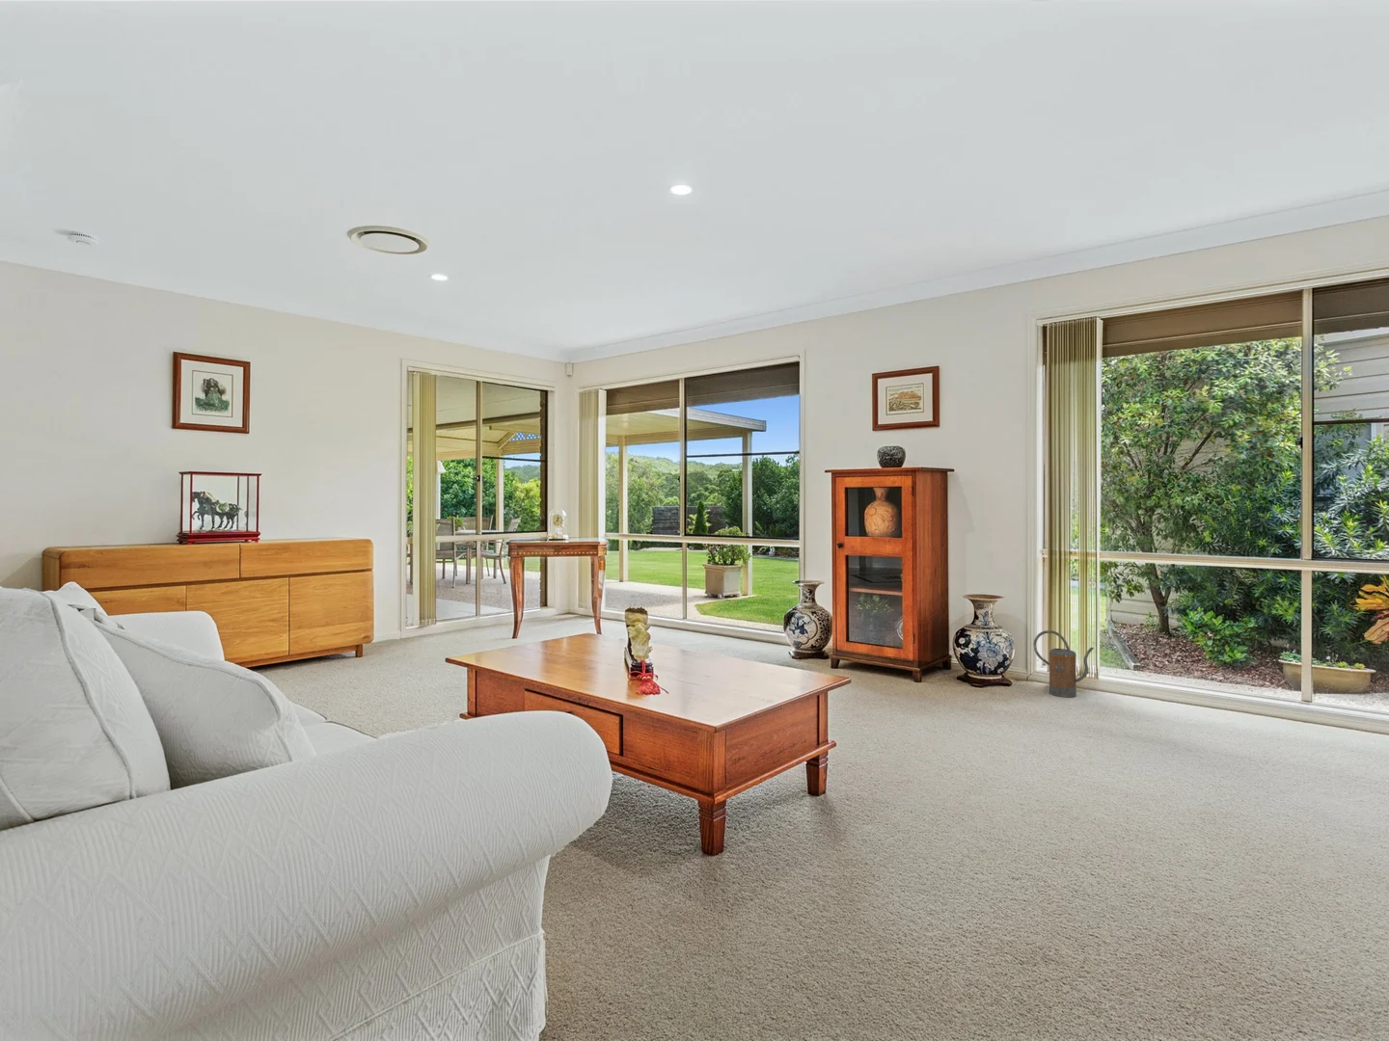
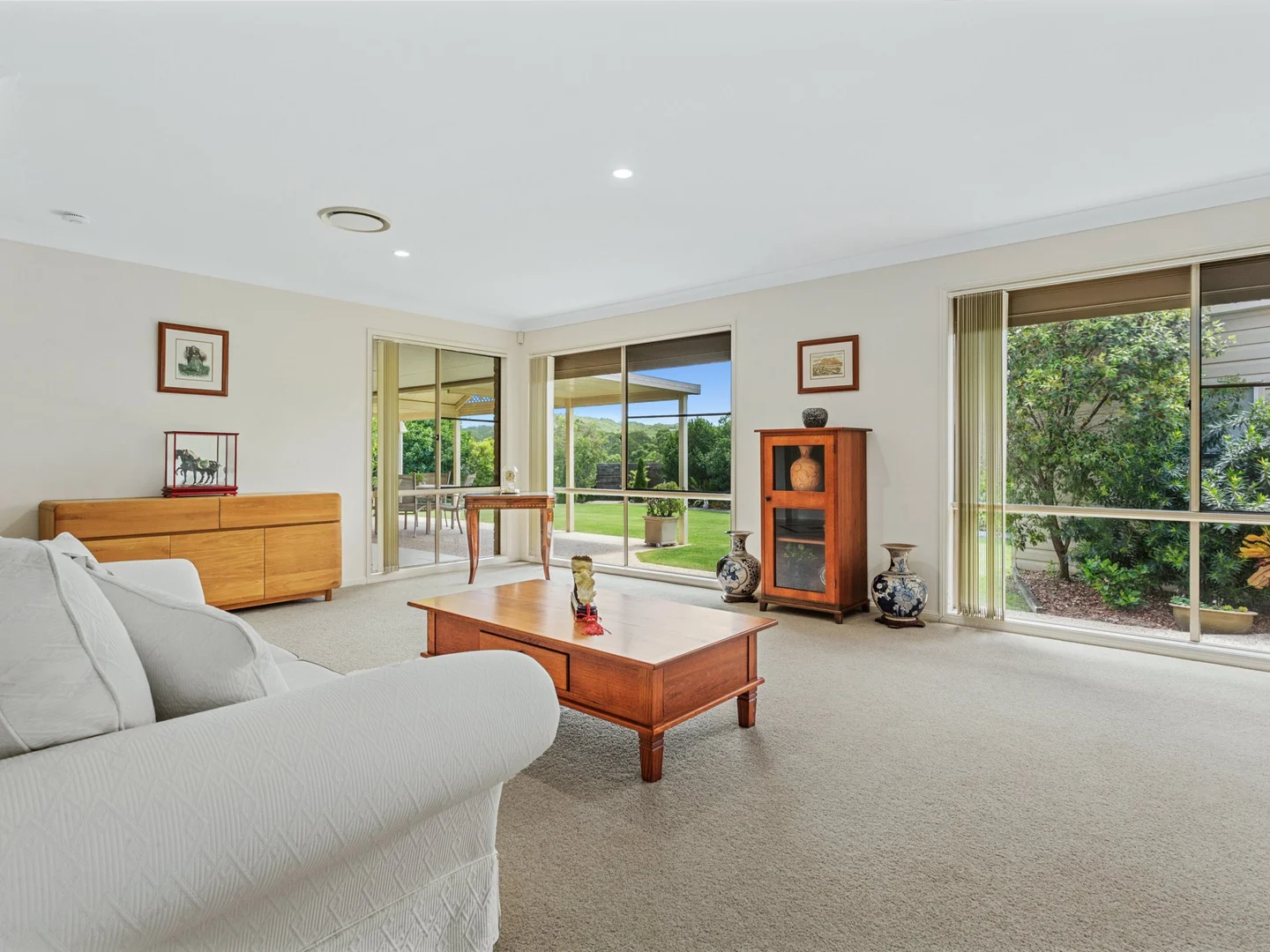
- watering can [1032,630,1095,698]
